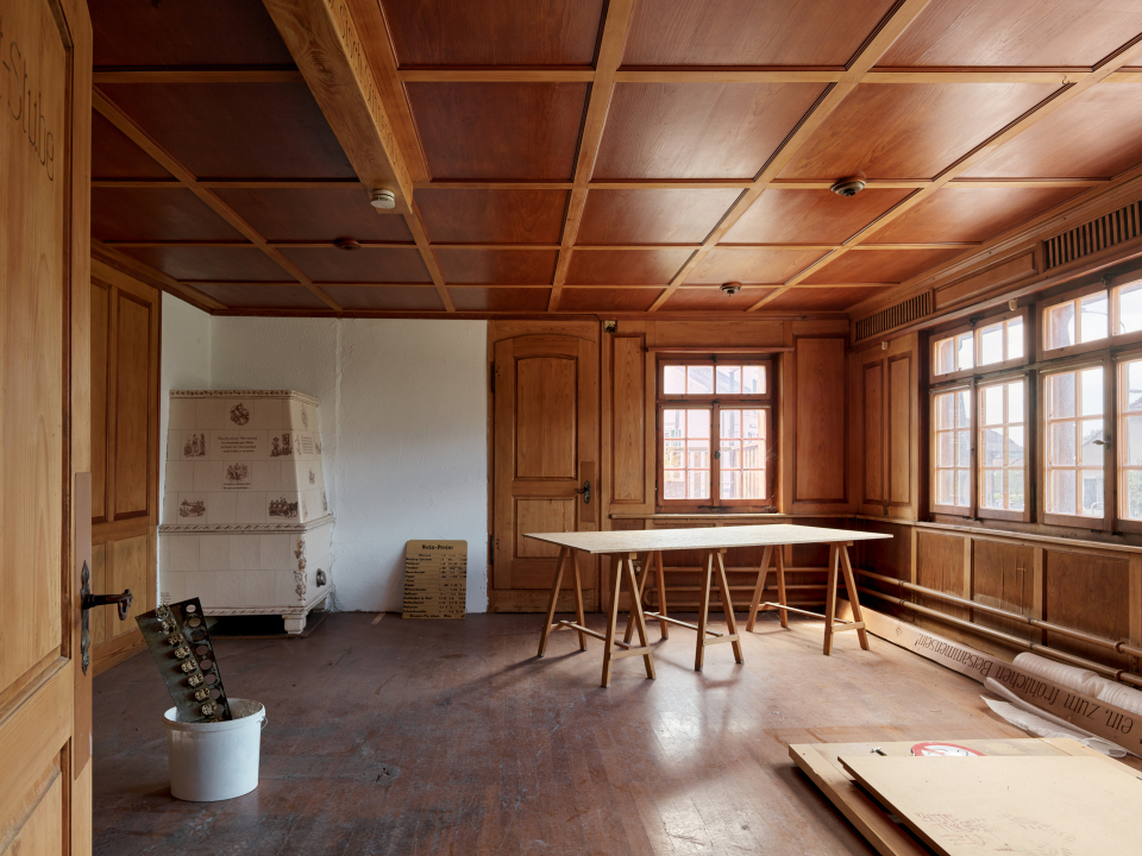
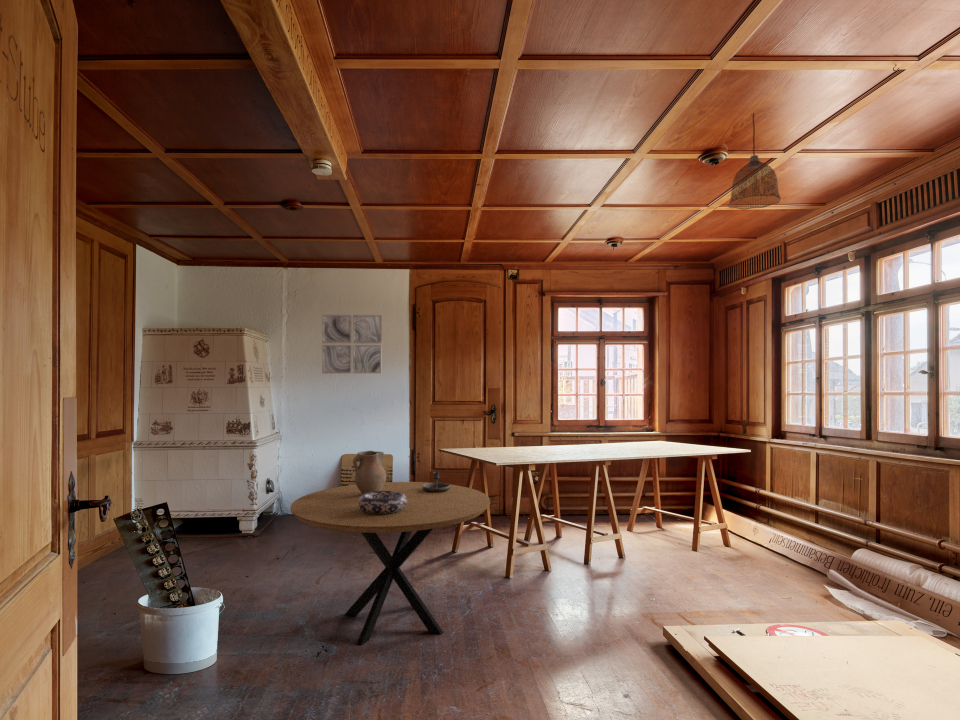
+ ceramic pitcher [352,450,387,494]
+ decorative bowl [359,491,407,514]
+ dining table [289,481,491,647]
+ wall art [321,314,383,374]
+ pendant lamp [727,112,782,211]
+ candlestick [422,471,450,493]
